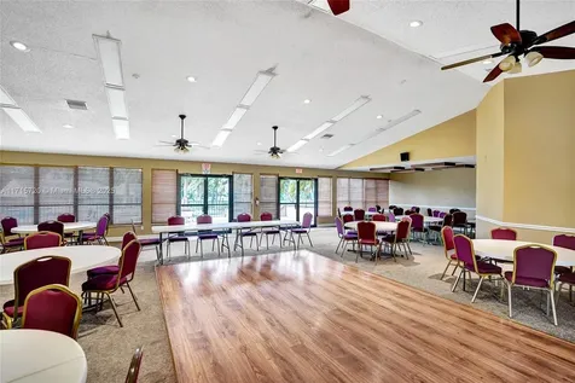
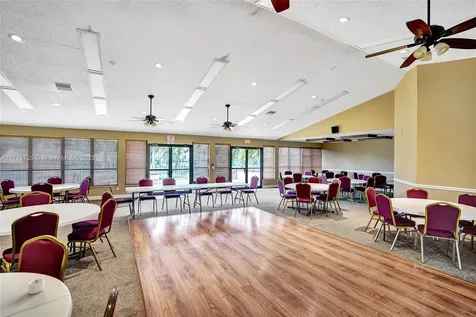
+ candle [27,277,45,295]
